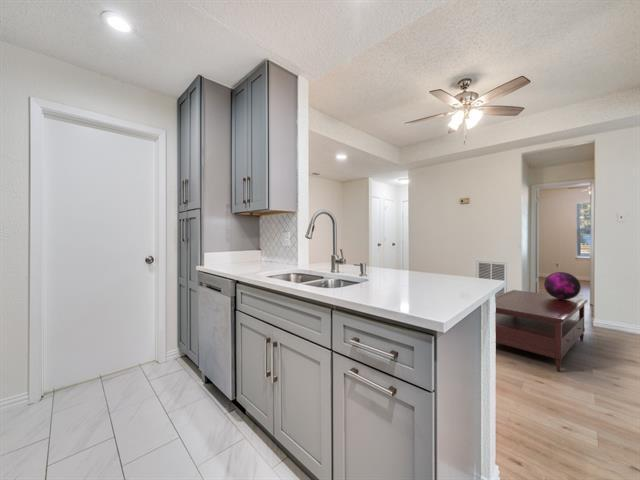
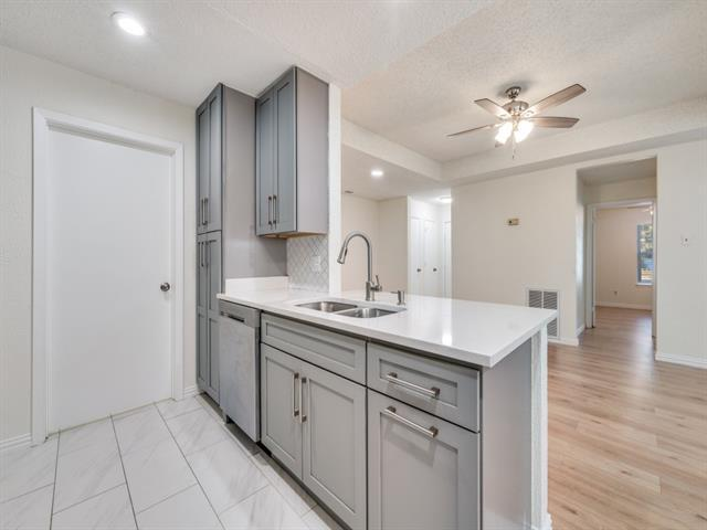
- decorative orb [543,271,582,300]
- coffee table [495,289,588,372]
